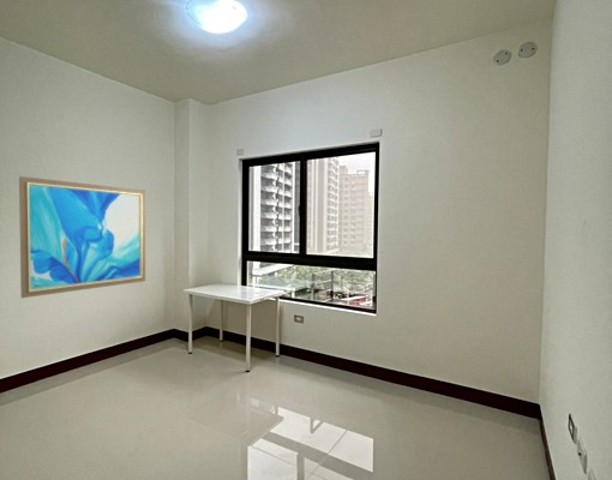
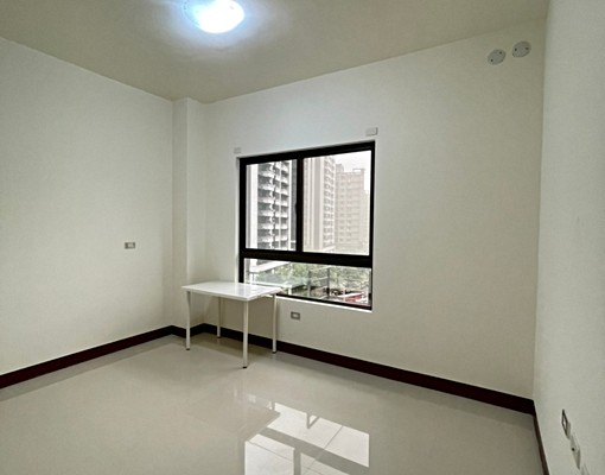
- wall art [18,175,146,299]
